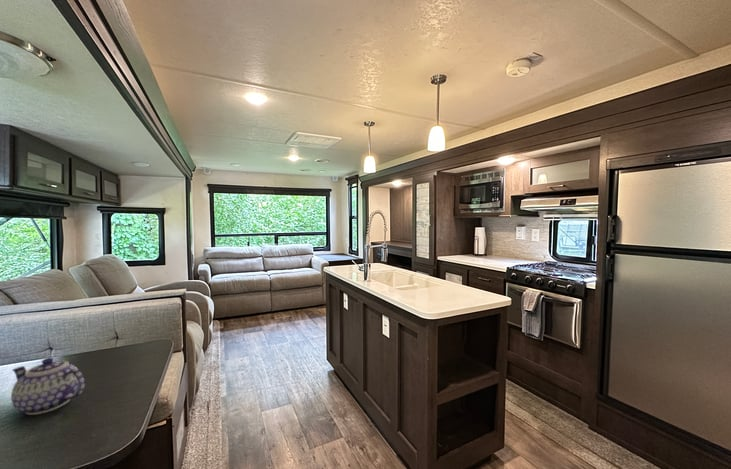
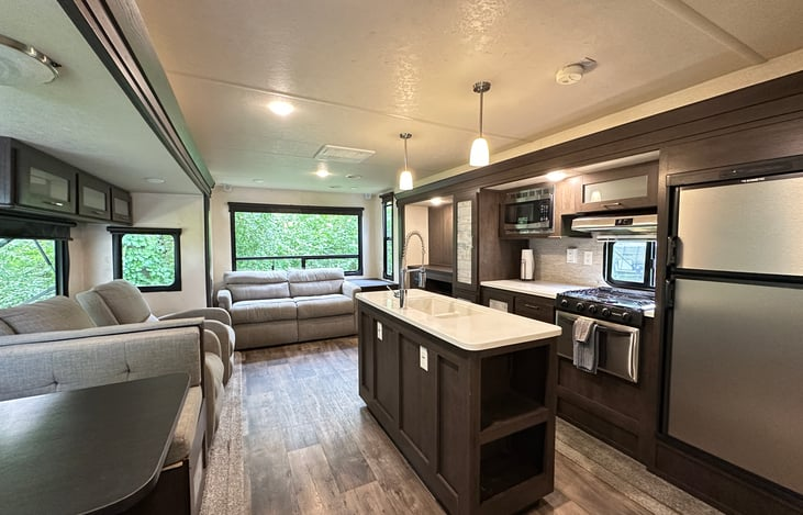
- teapot [10,357,86,416]
